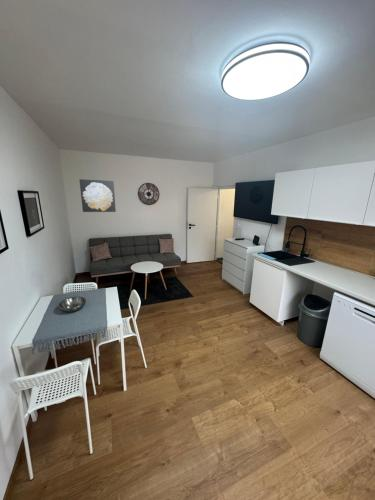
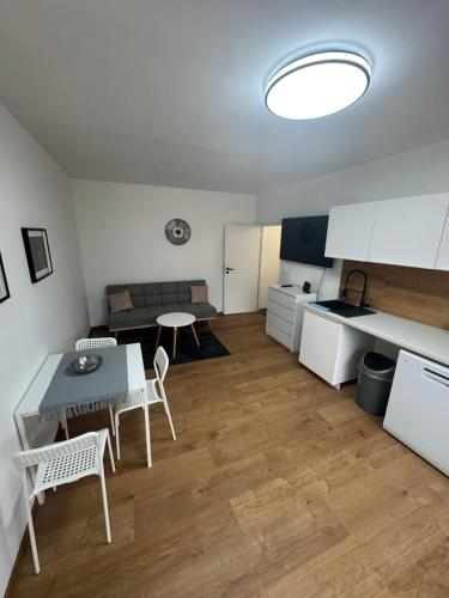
- wall art [79,178,117,213]
